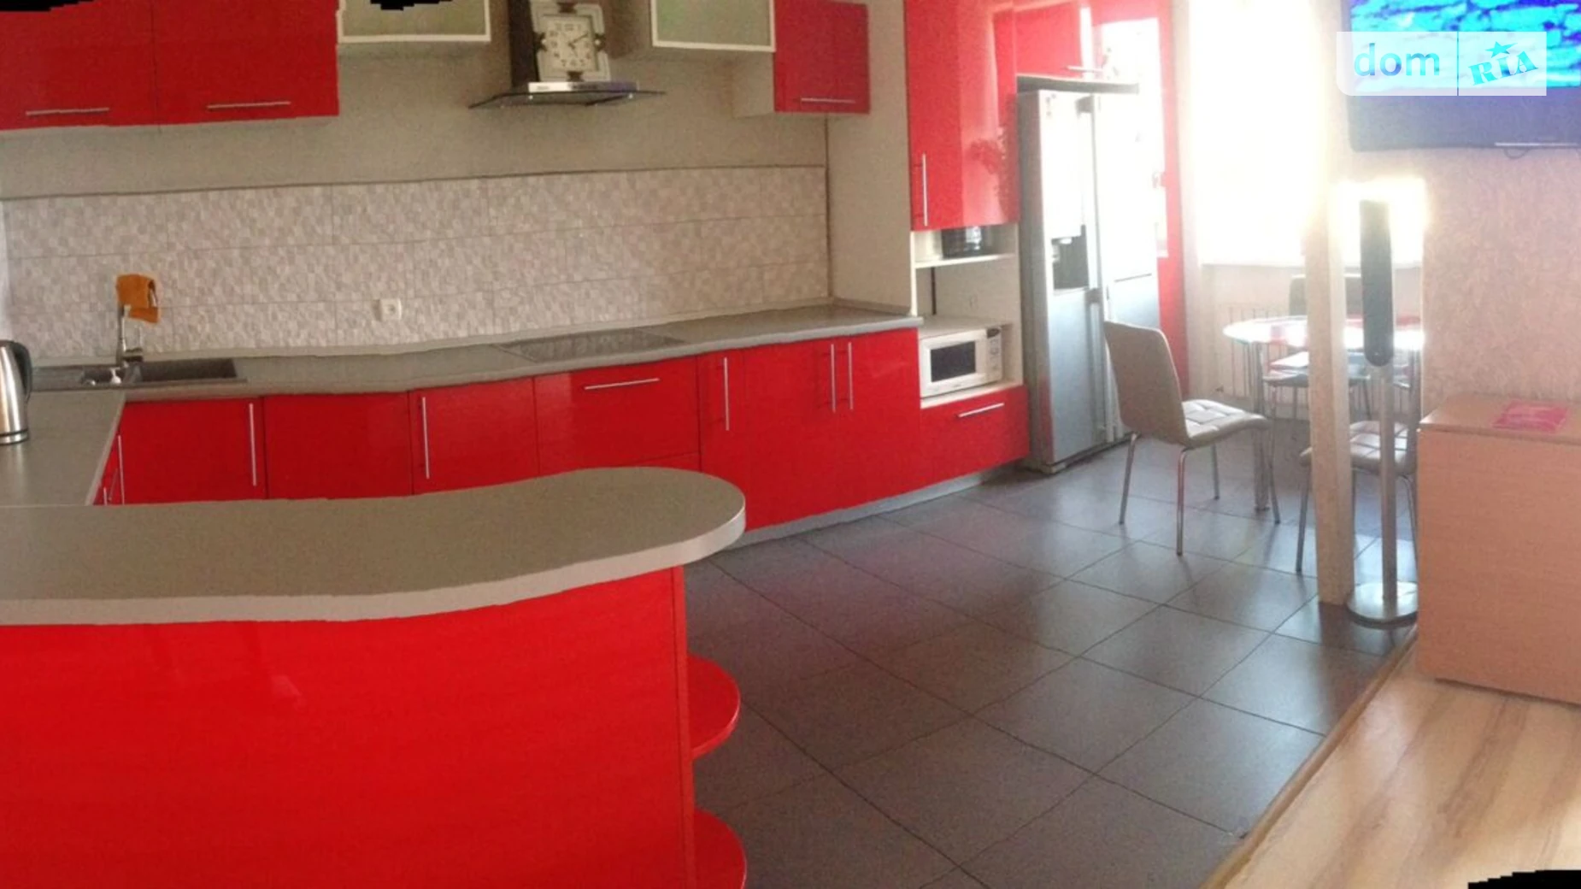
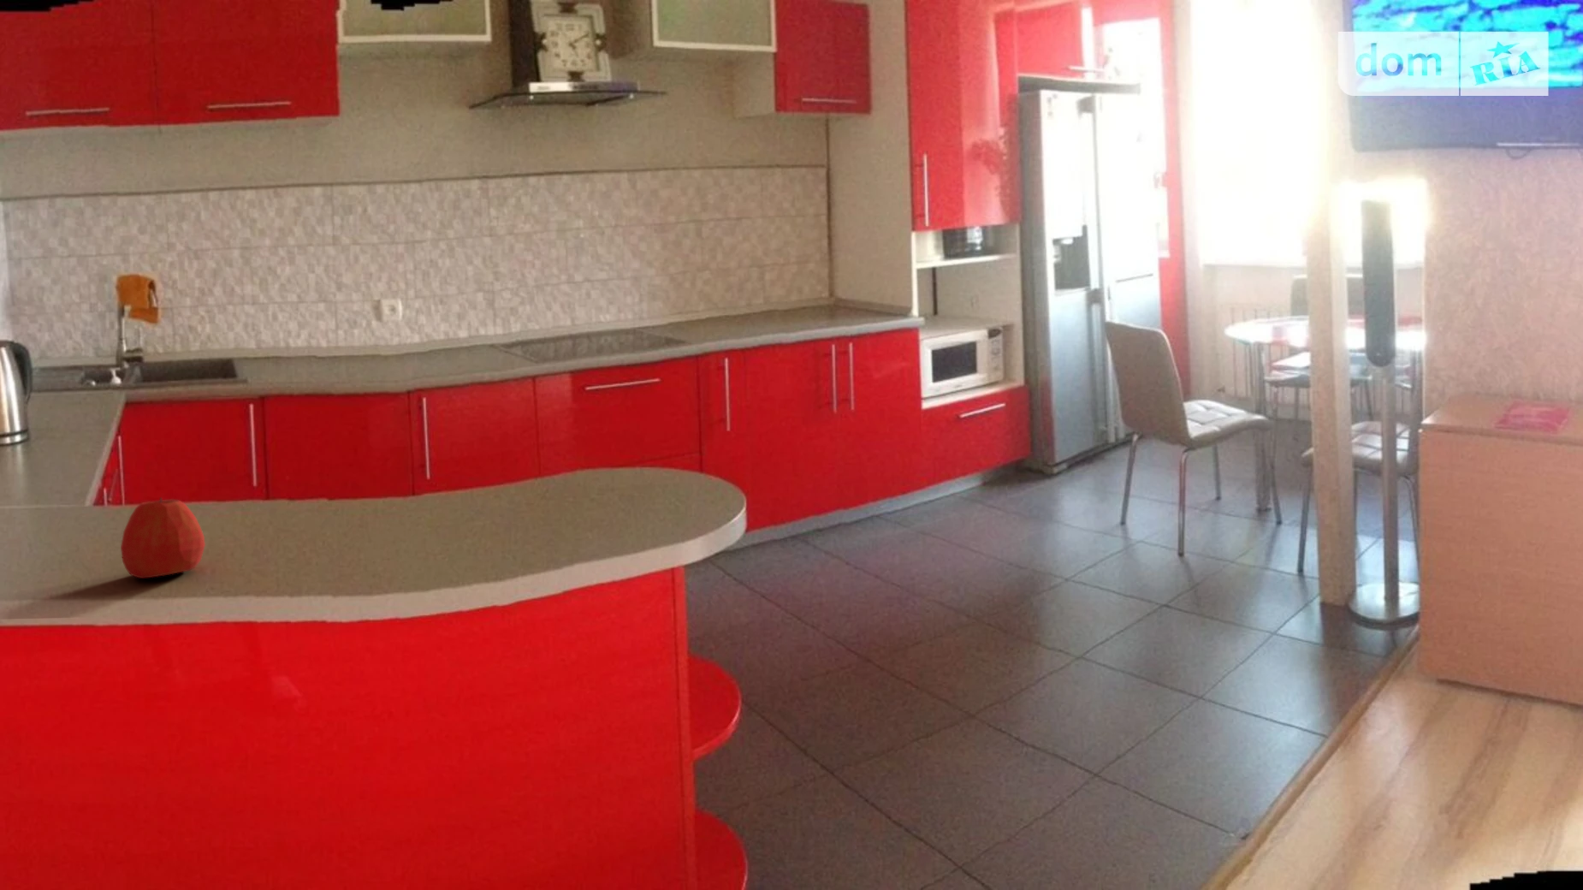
+ apple [120,497,207,579]
